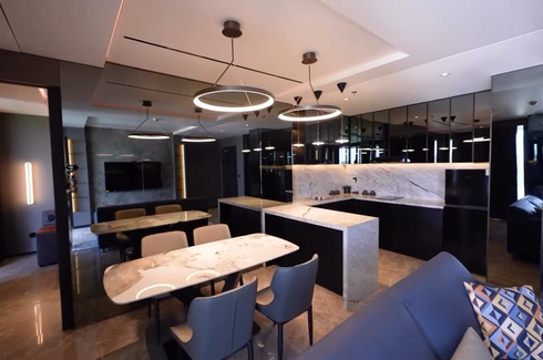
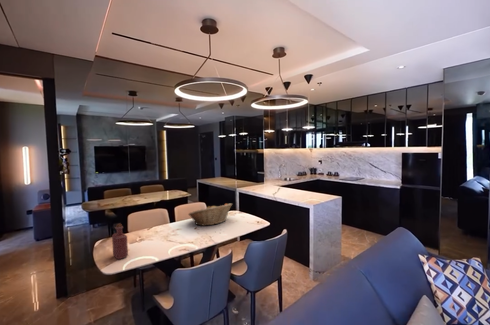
+ fruit basket [187,203,233,227]
+ bottle [111,222,129,260]
